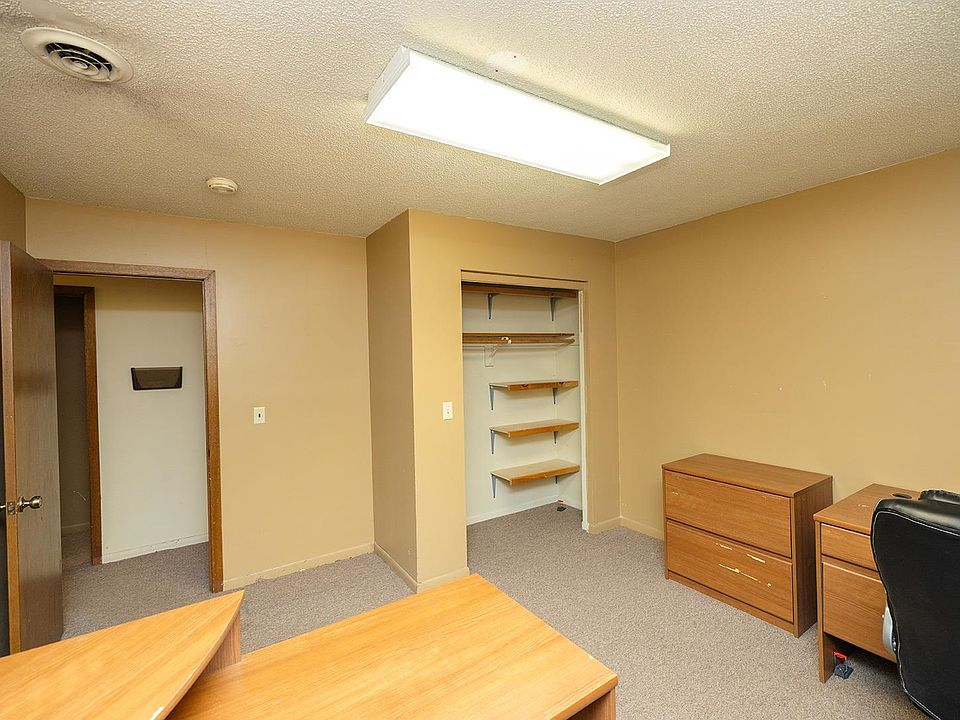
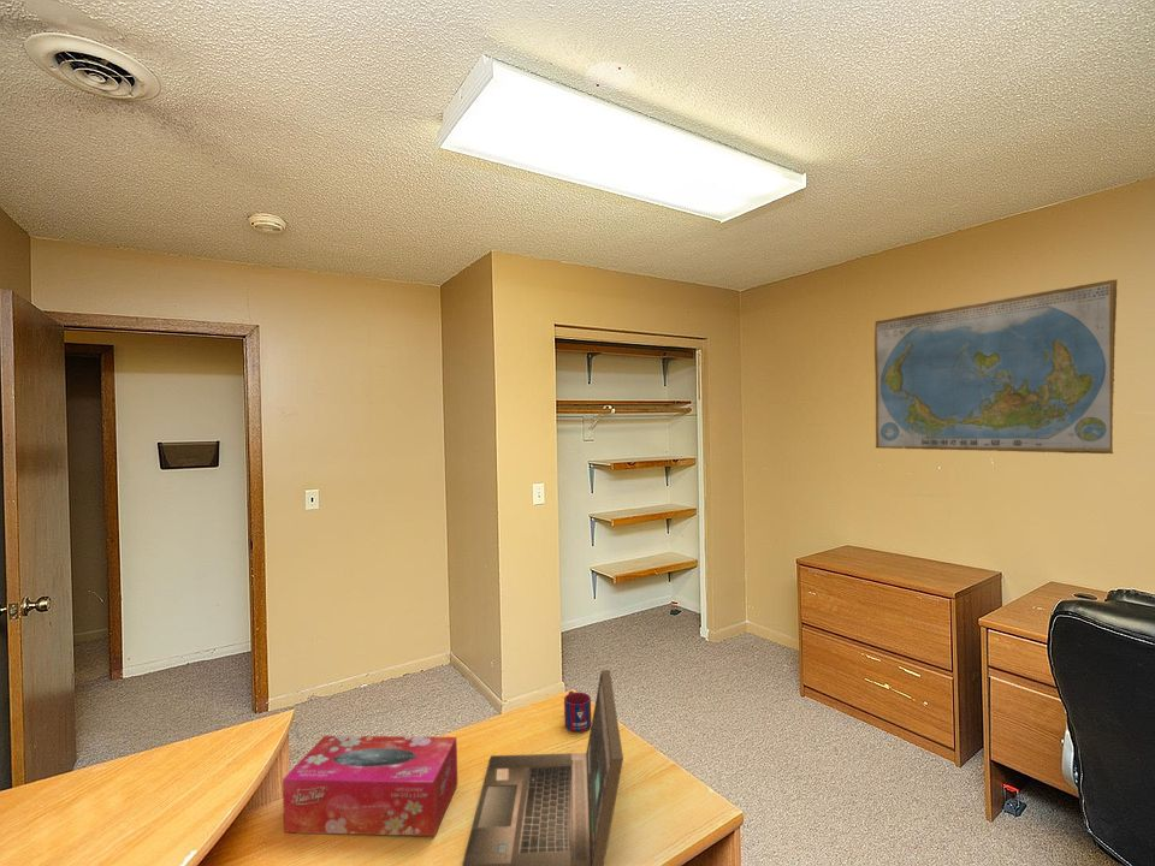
+ mug [563,690,592,734]
+ laptop [461,669,624,866]
+ world map [873,278,1119,455]
+ tissue box [282,735,458,837]
